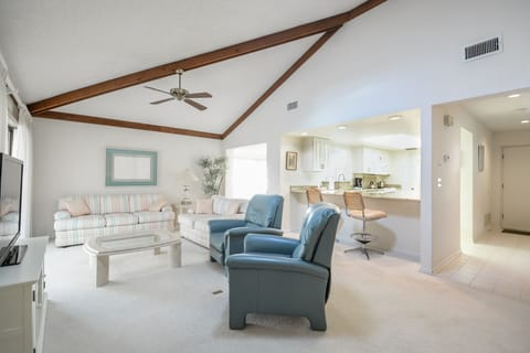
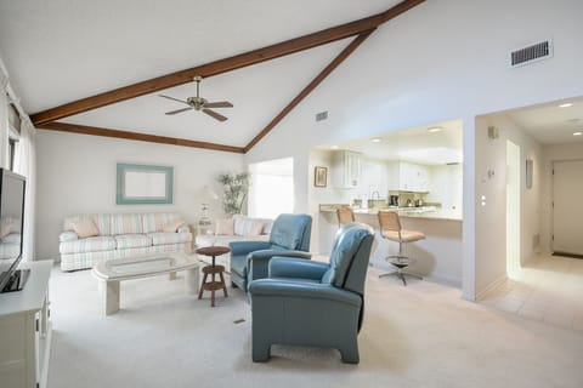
+ side table [194,245,232,308]
